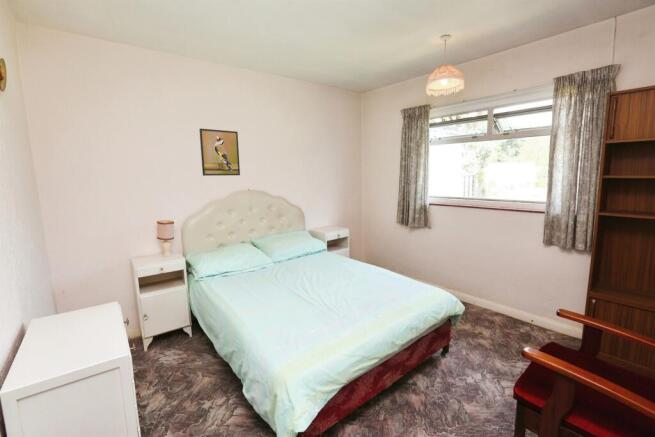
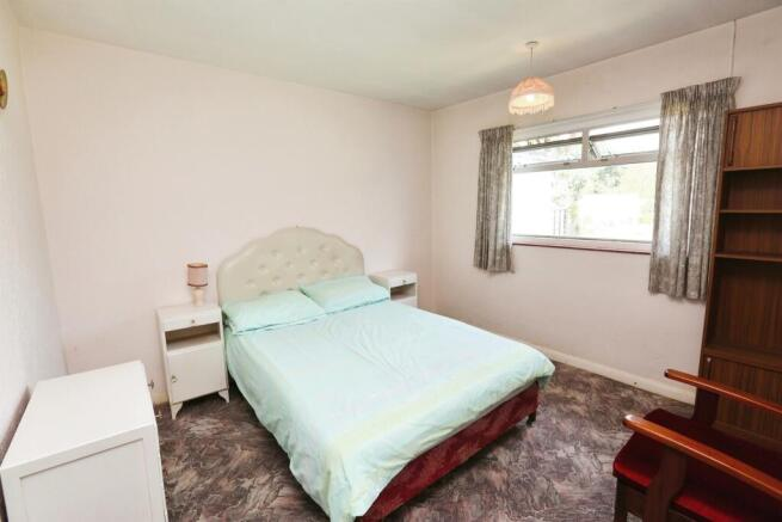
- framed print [199,127,241,177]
